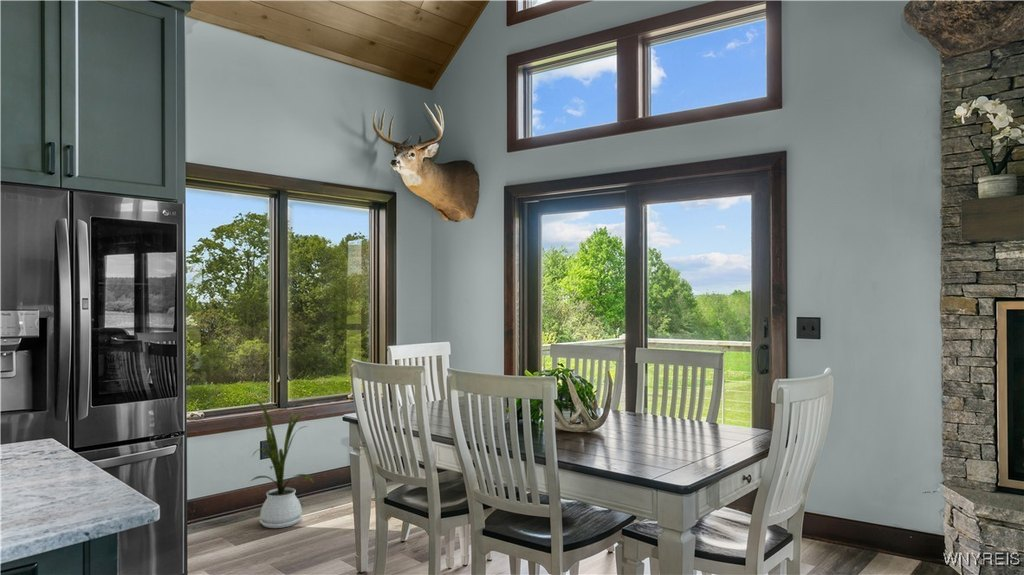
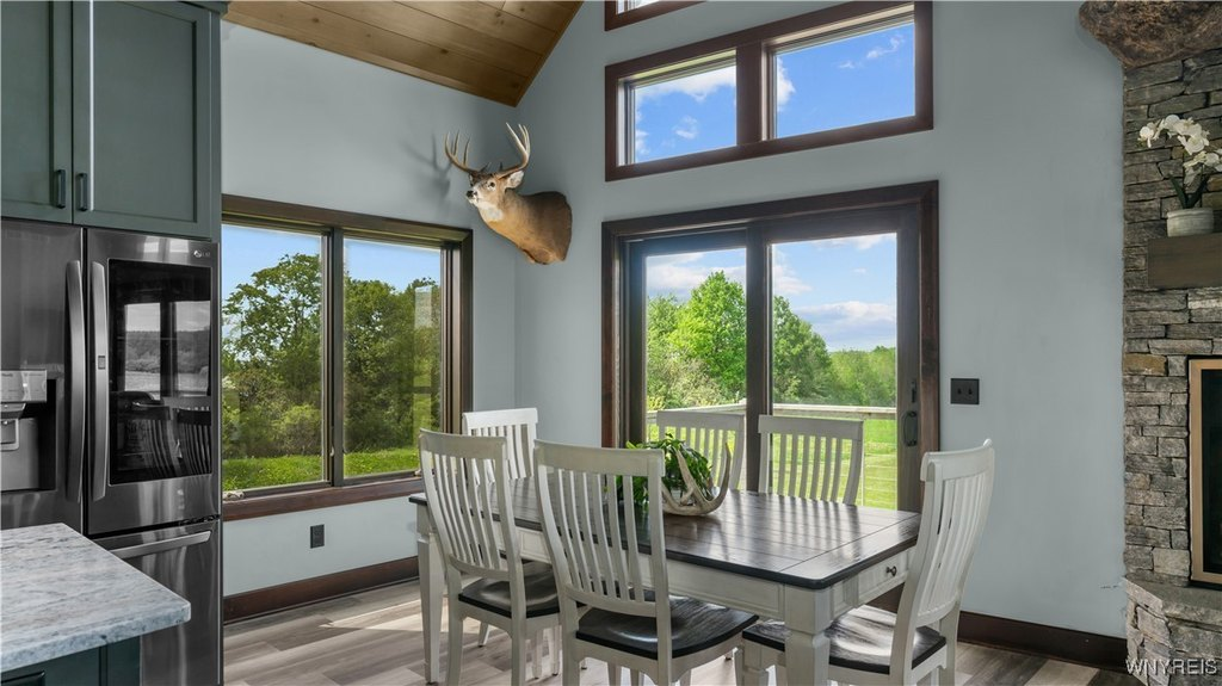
- house plant [248,396,315,529]
